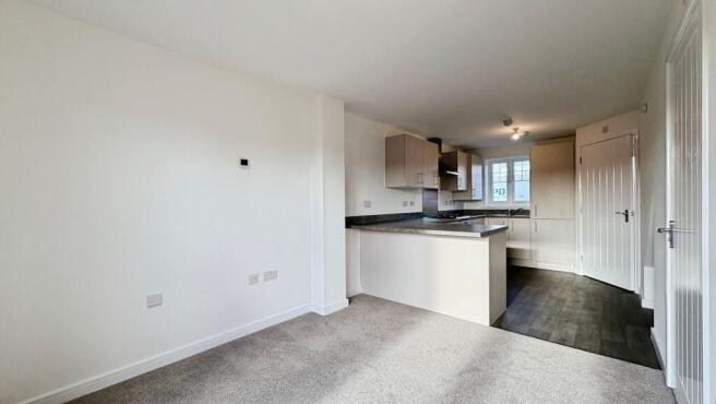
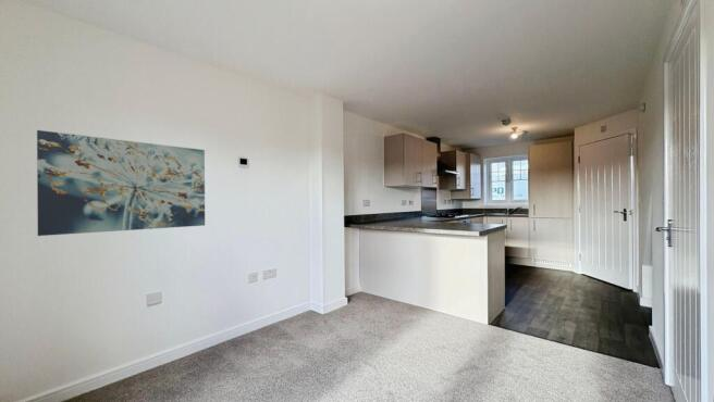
+ wall art [36,129,206,237]
